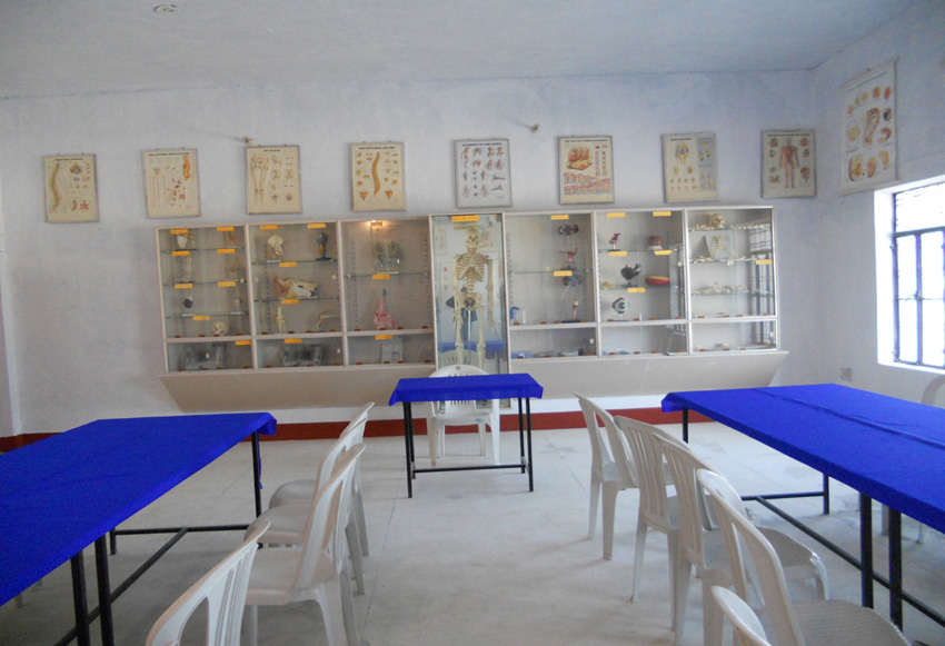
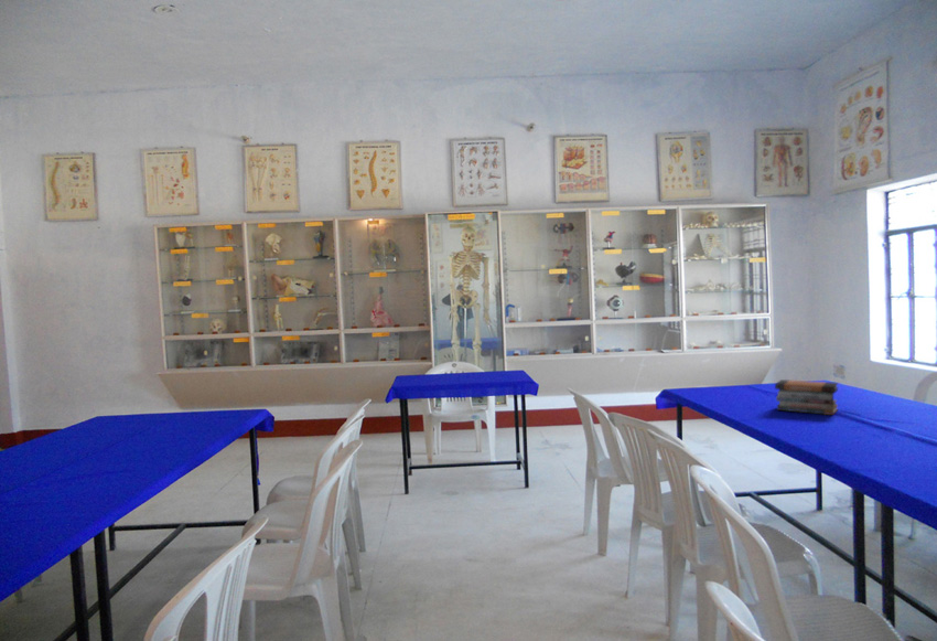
+ book stack [774,378,839,416]
